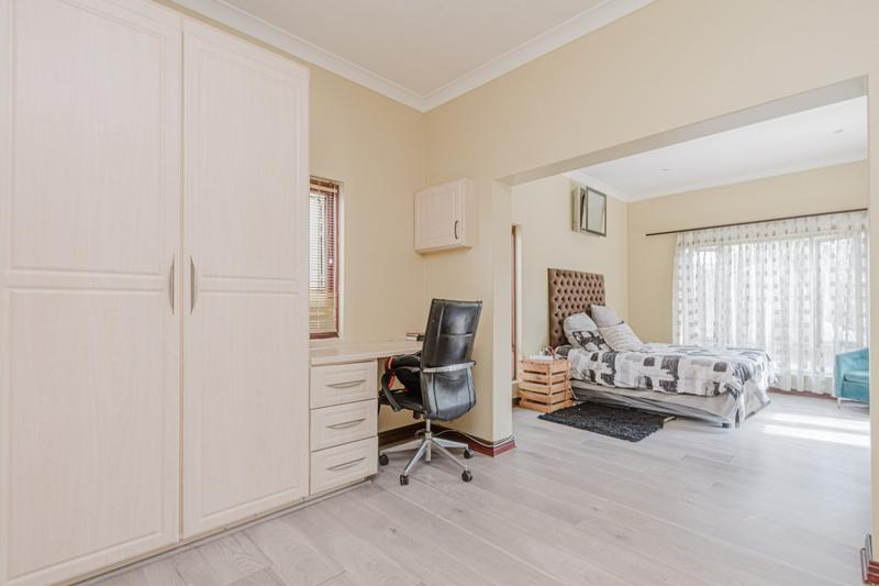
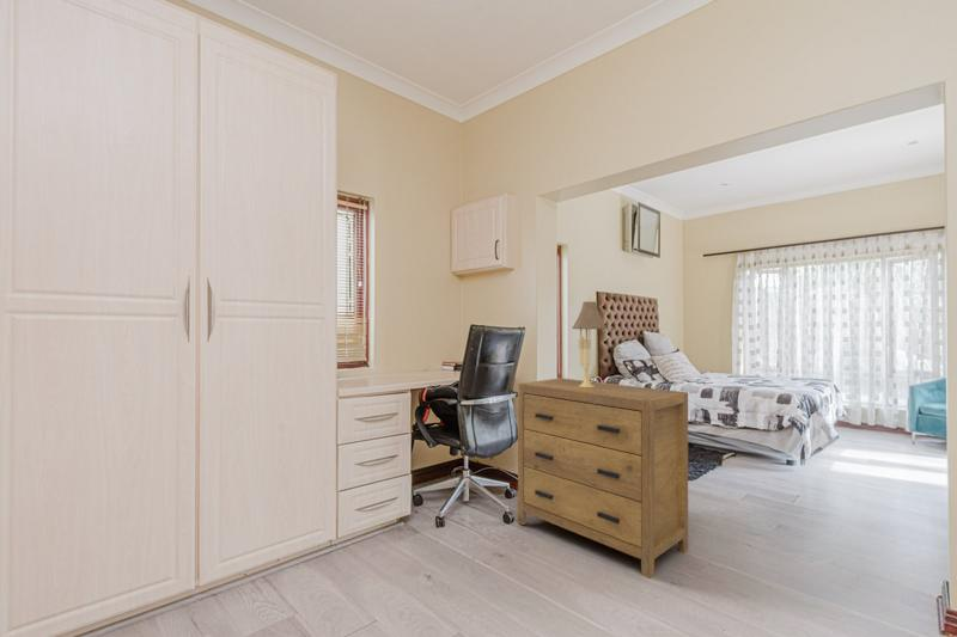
+ table lamp [571,296,609,387]
+ dresser [517,376,689,580]
